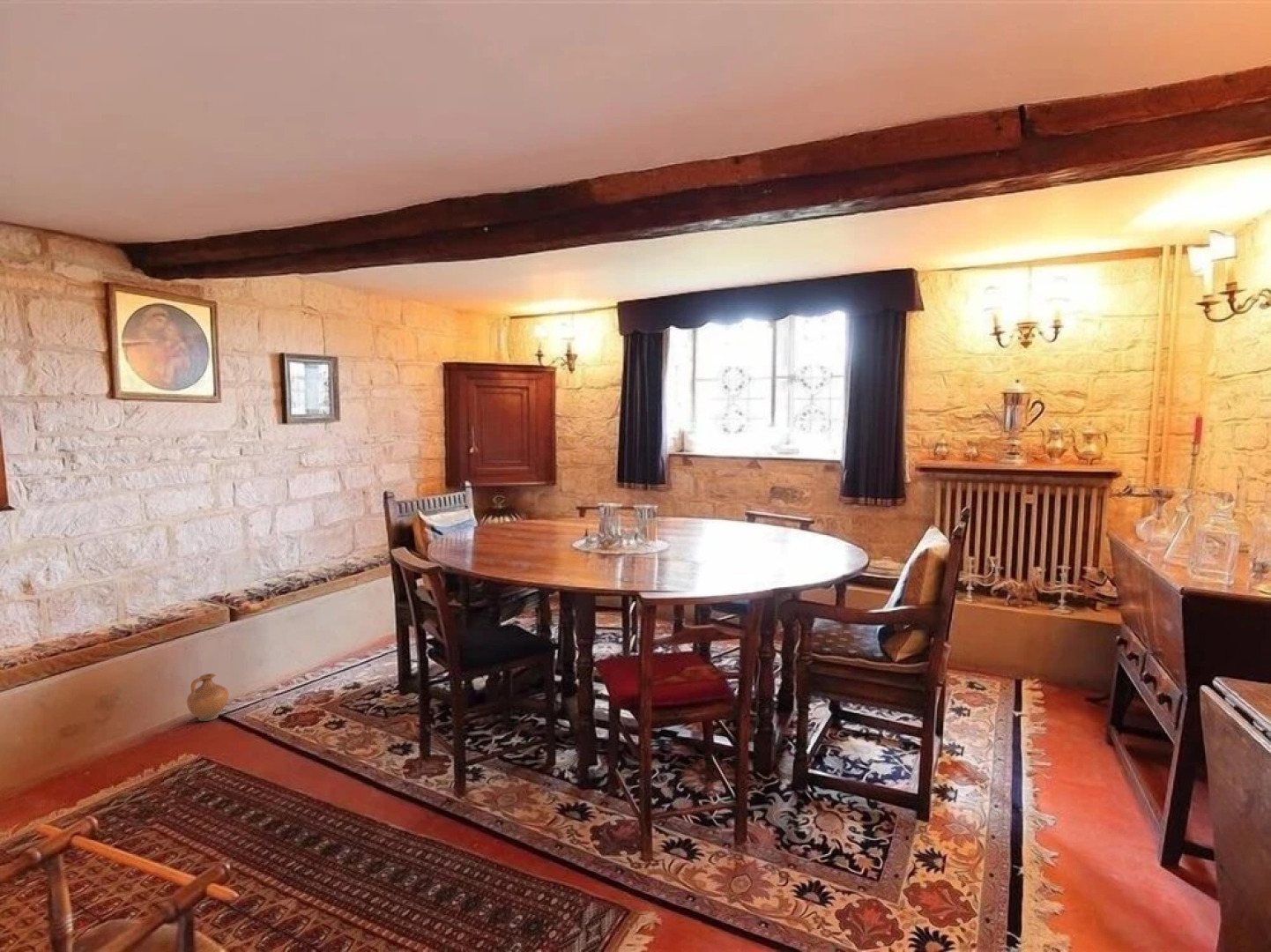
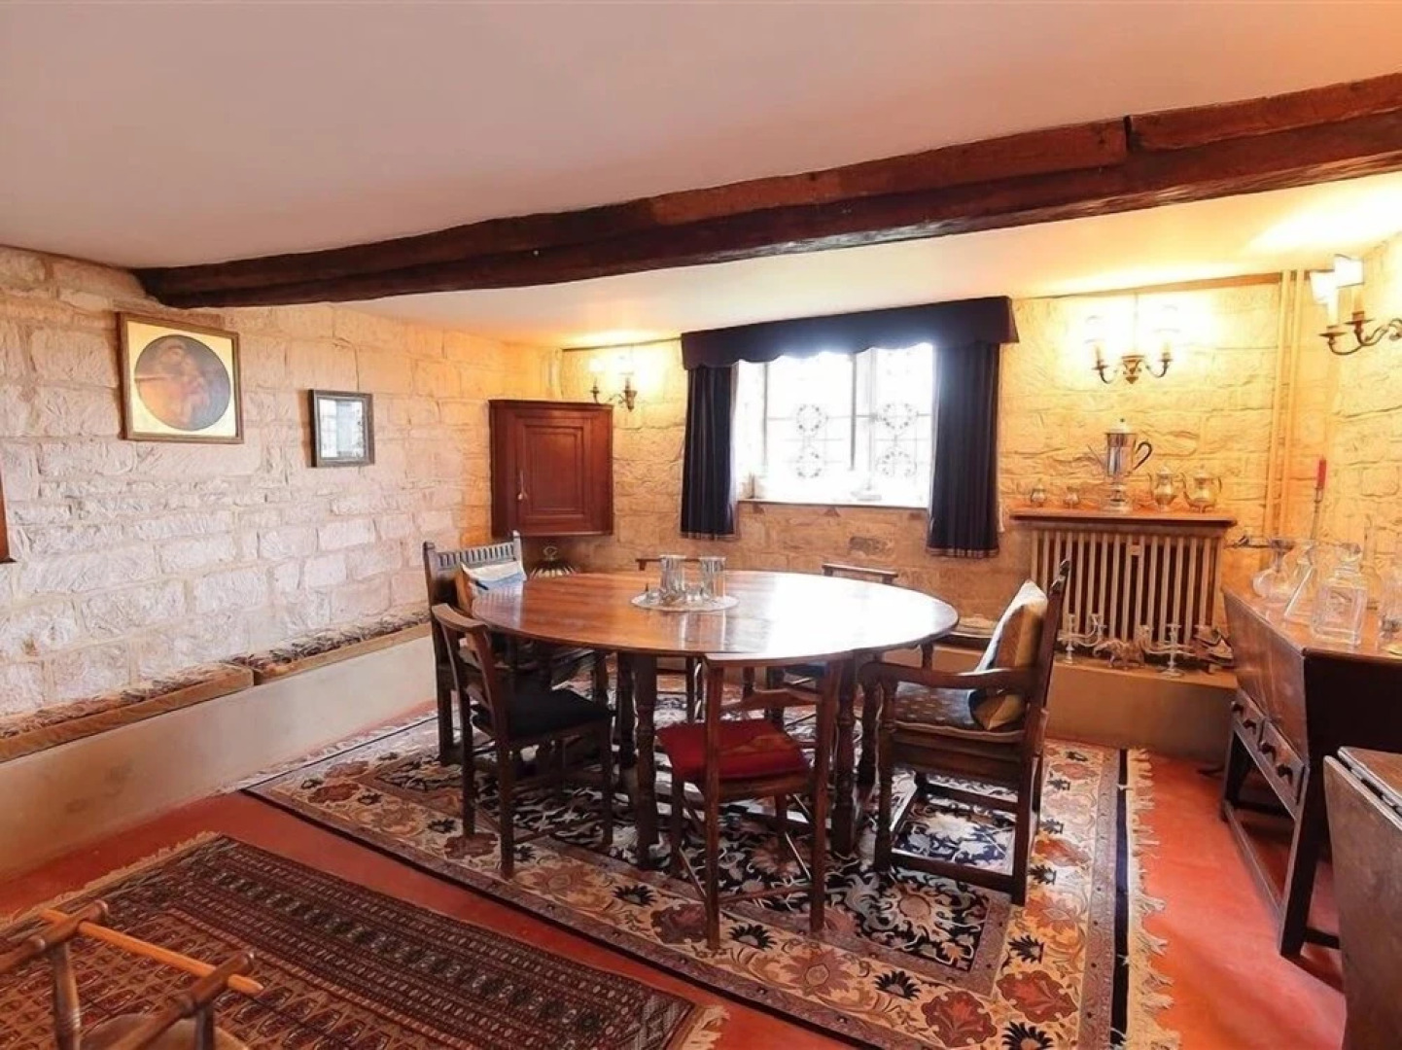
- ceramic jug [186,673,229,722]
